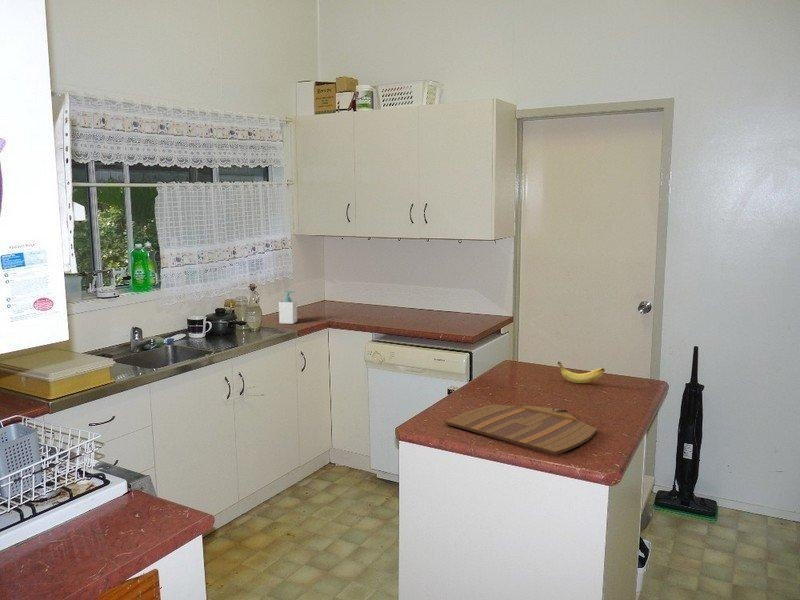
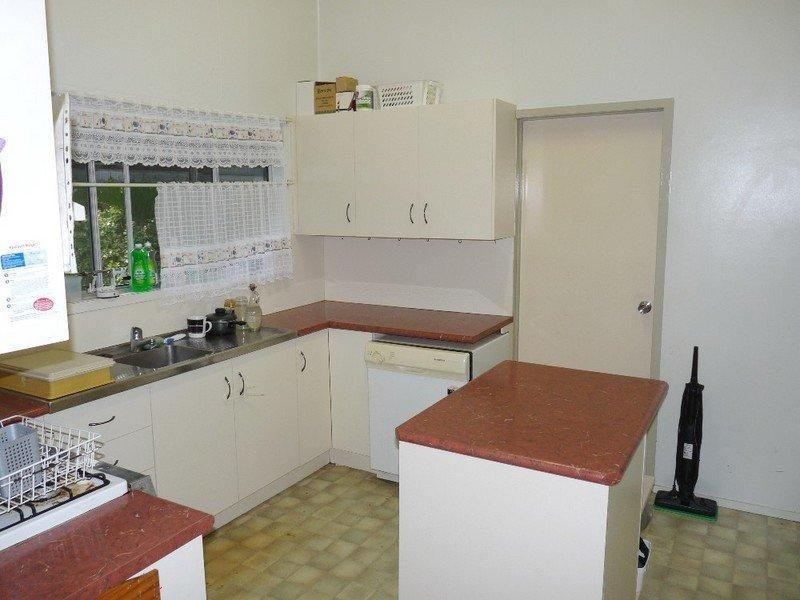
- soap bottle [278,290,298,325]
- banana [557,361,606,384]
- cutting board [445,403,598,456]
